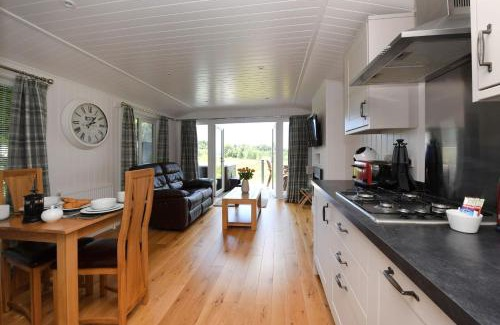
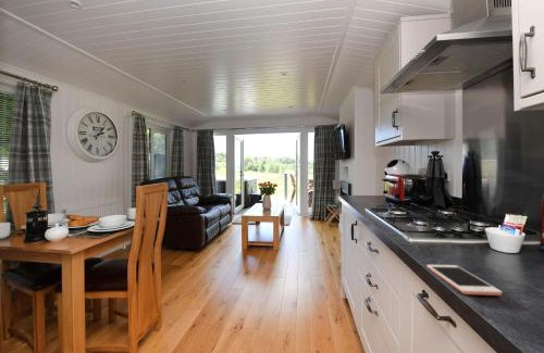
+ cell phone [425,264,503,297]
